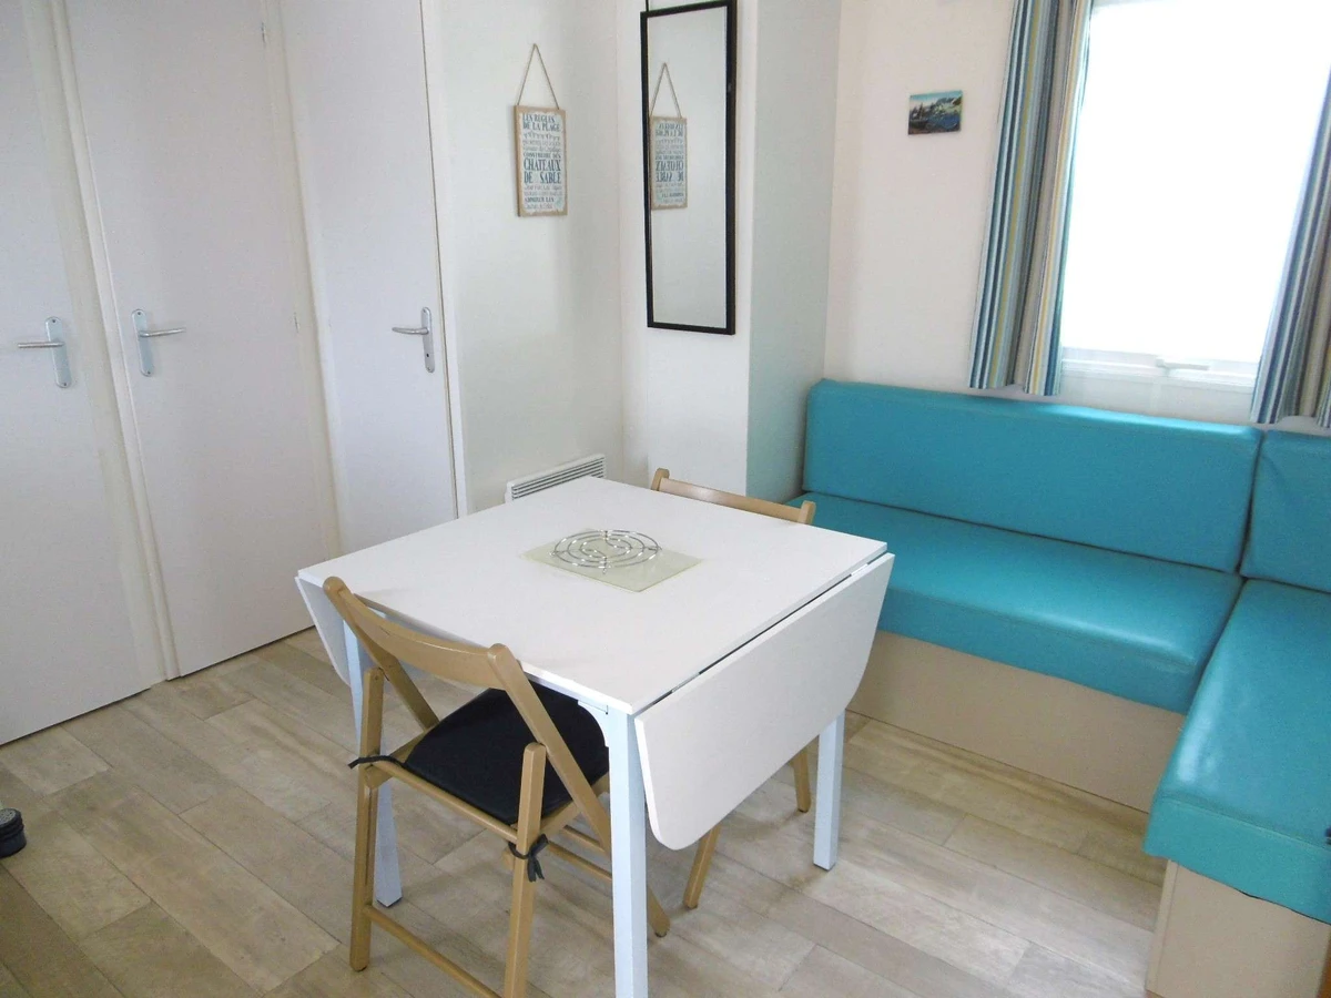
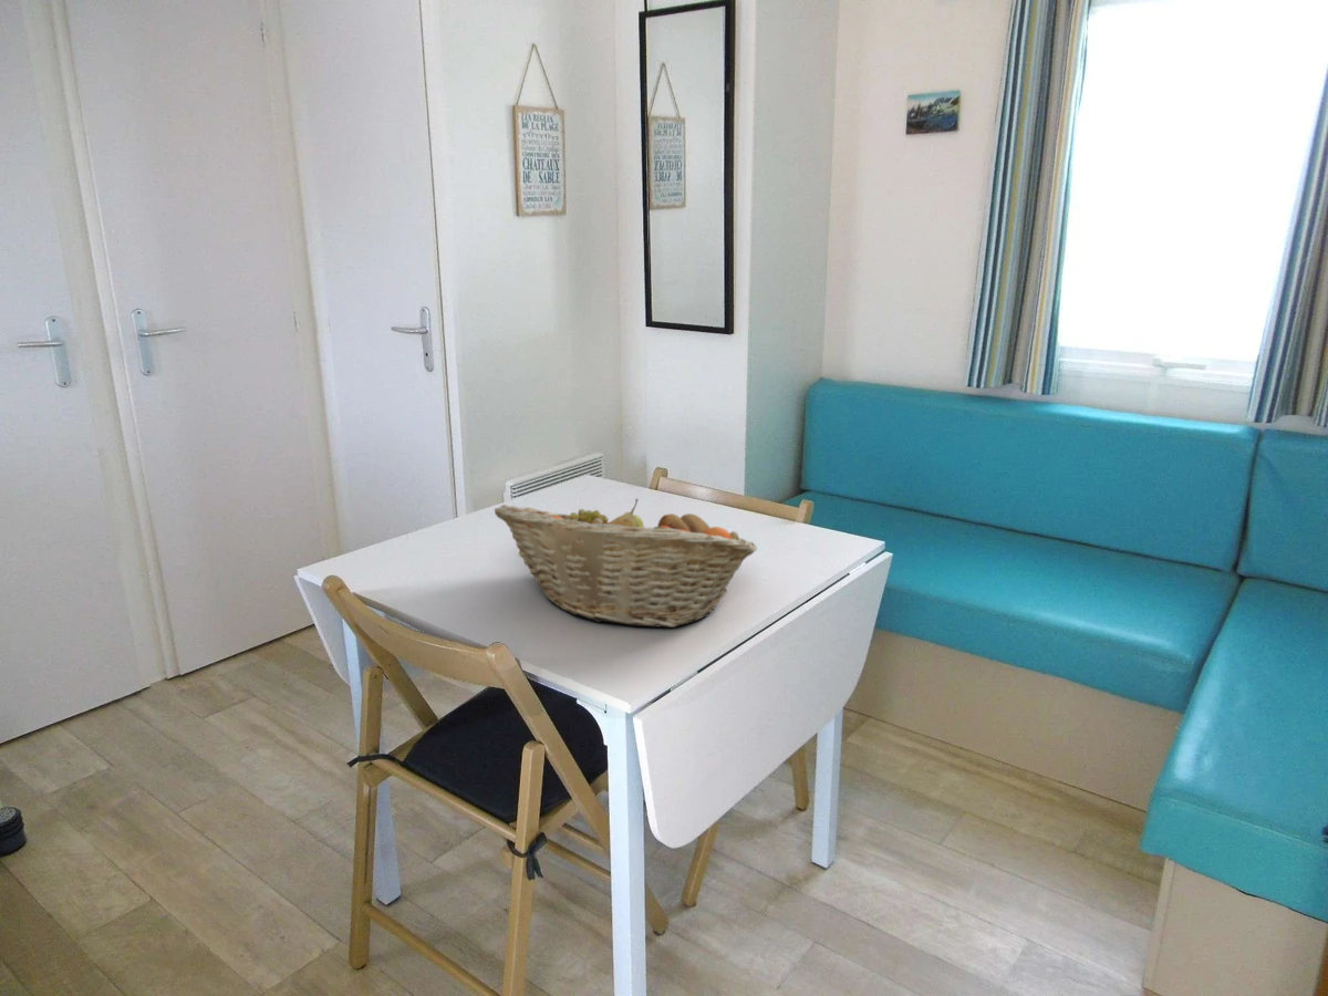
+ fruit basket [494,497,758,629]
